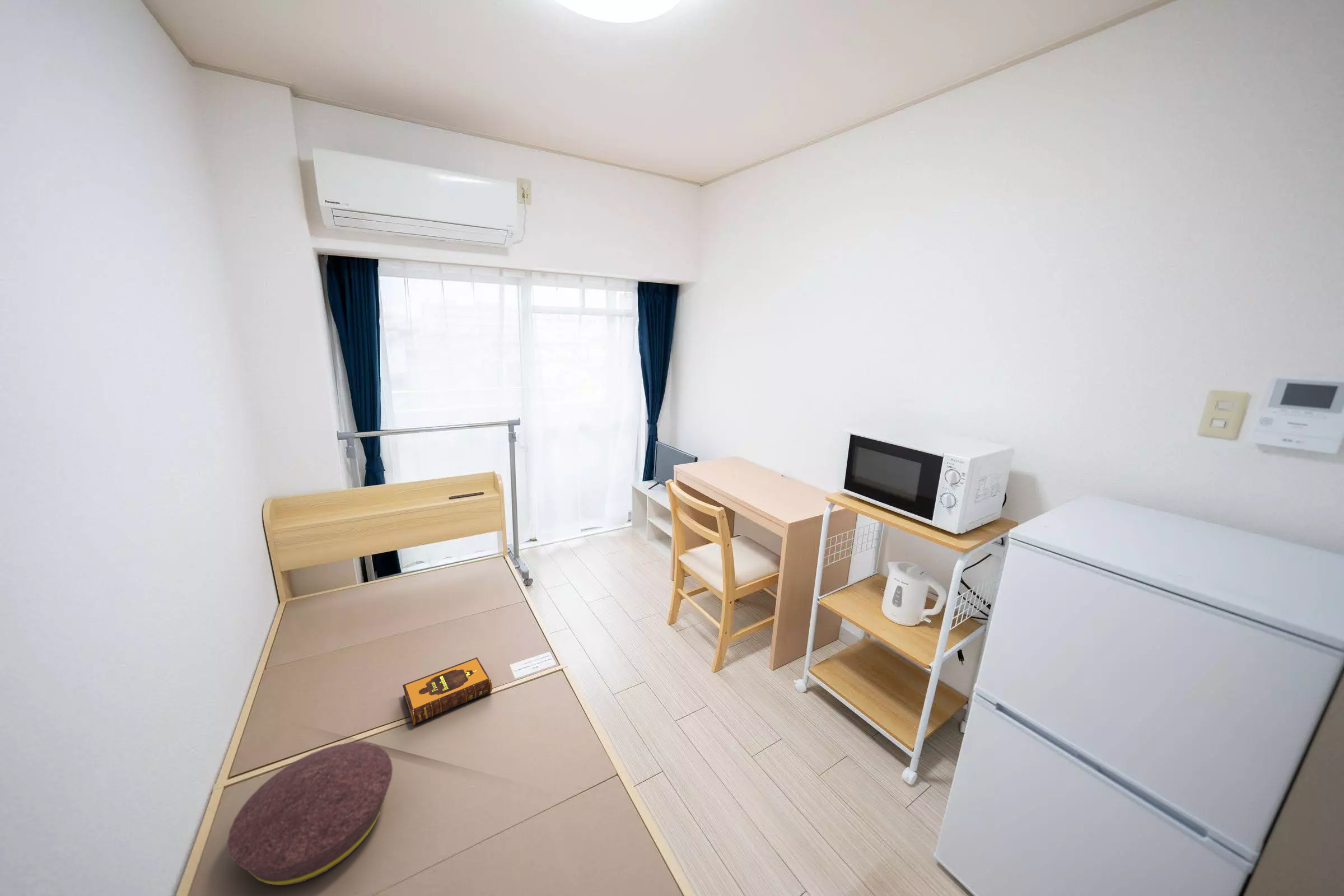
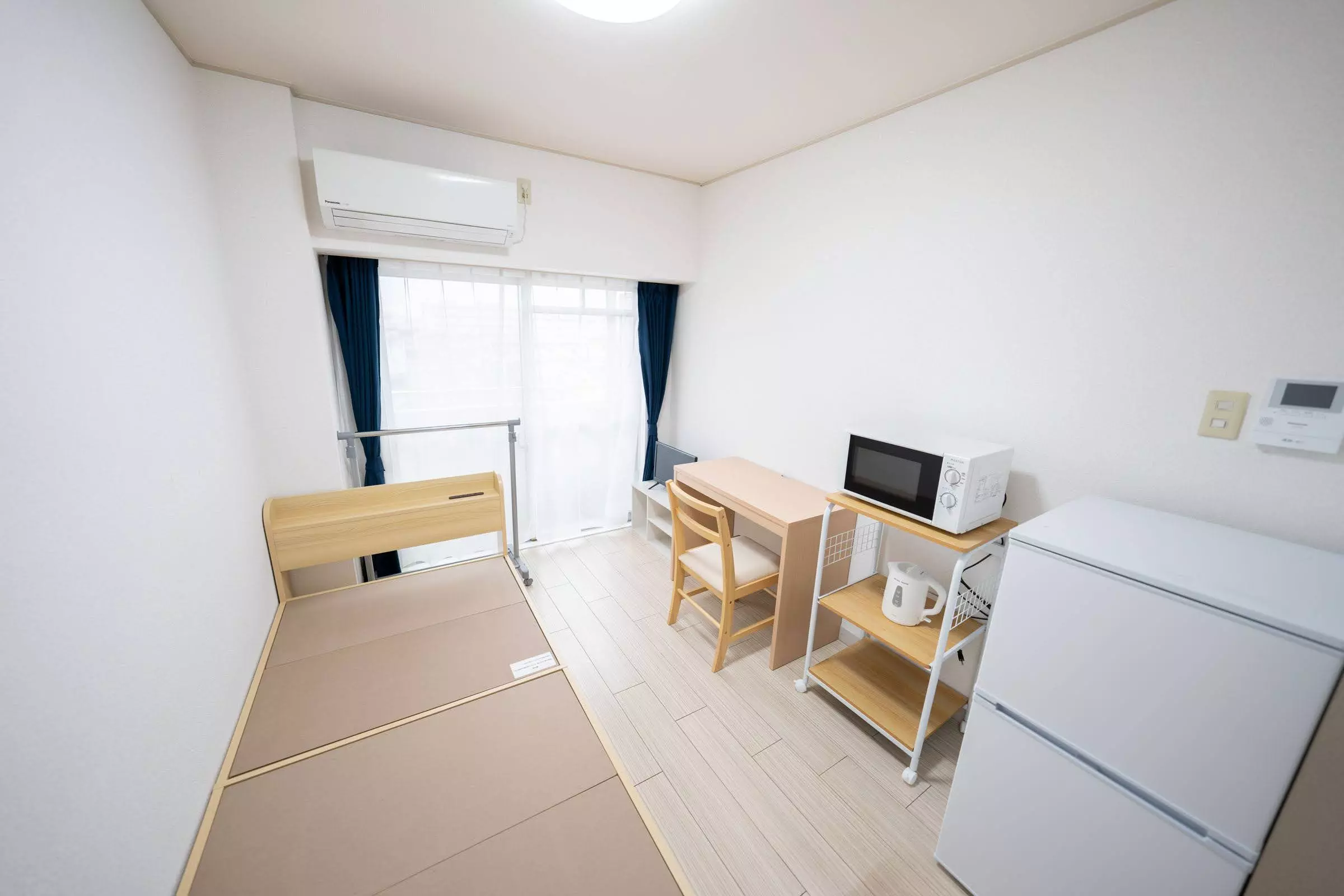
- cushion [227,741,393,886]
- hardback book [402,657,493,726]
